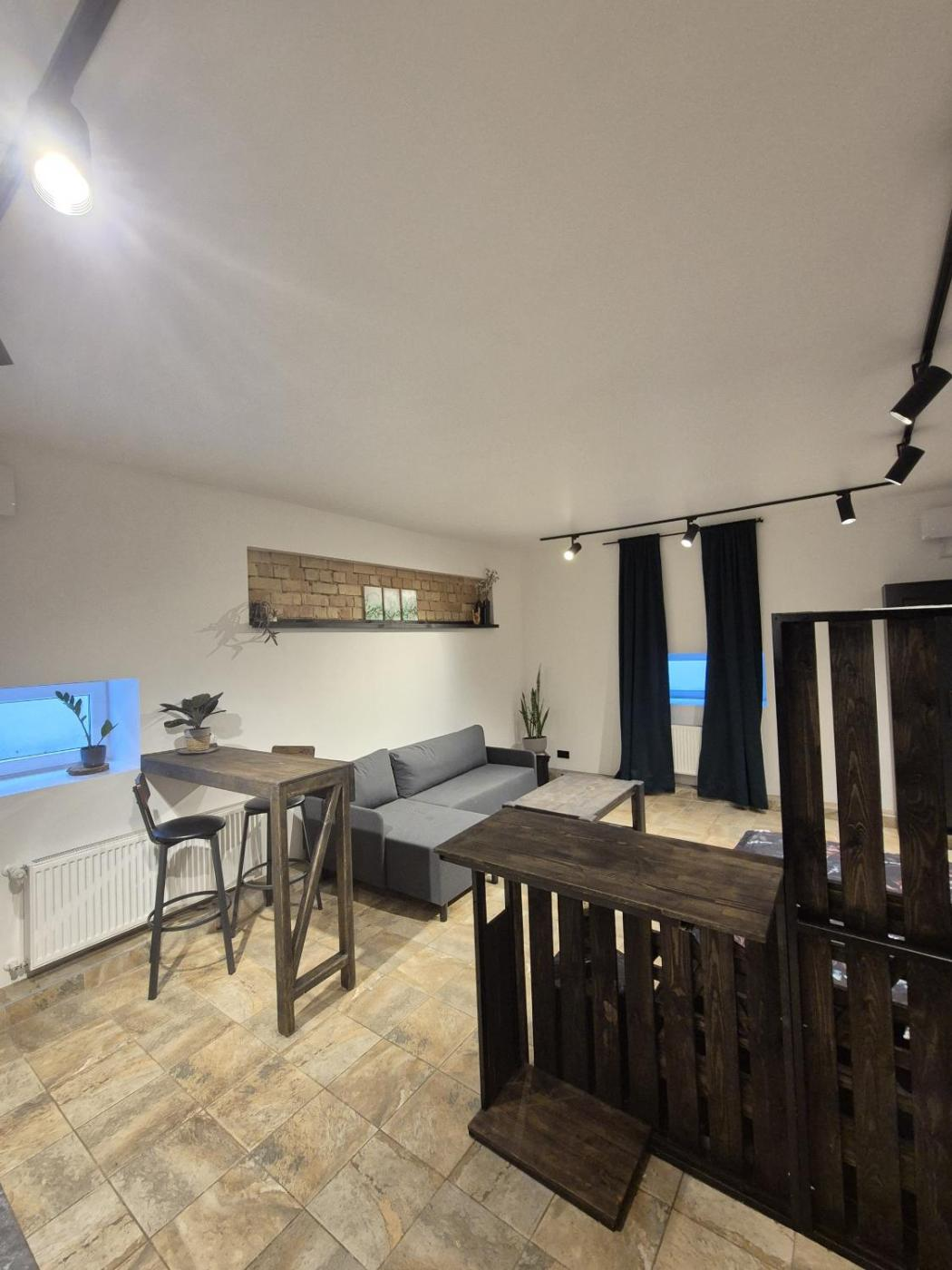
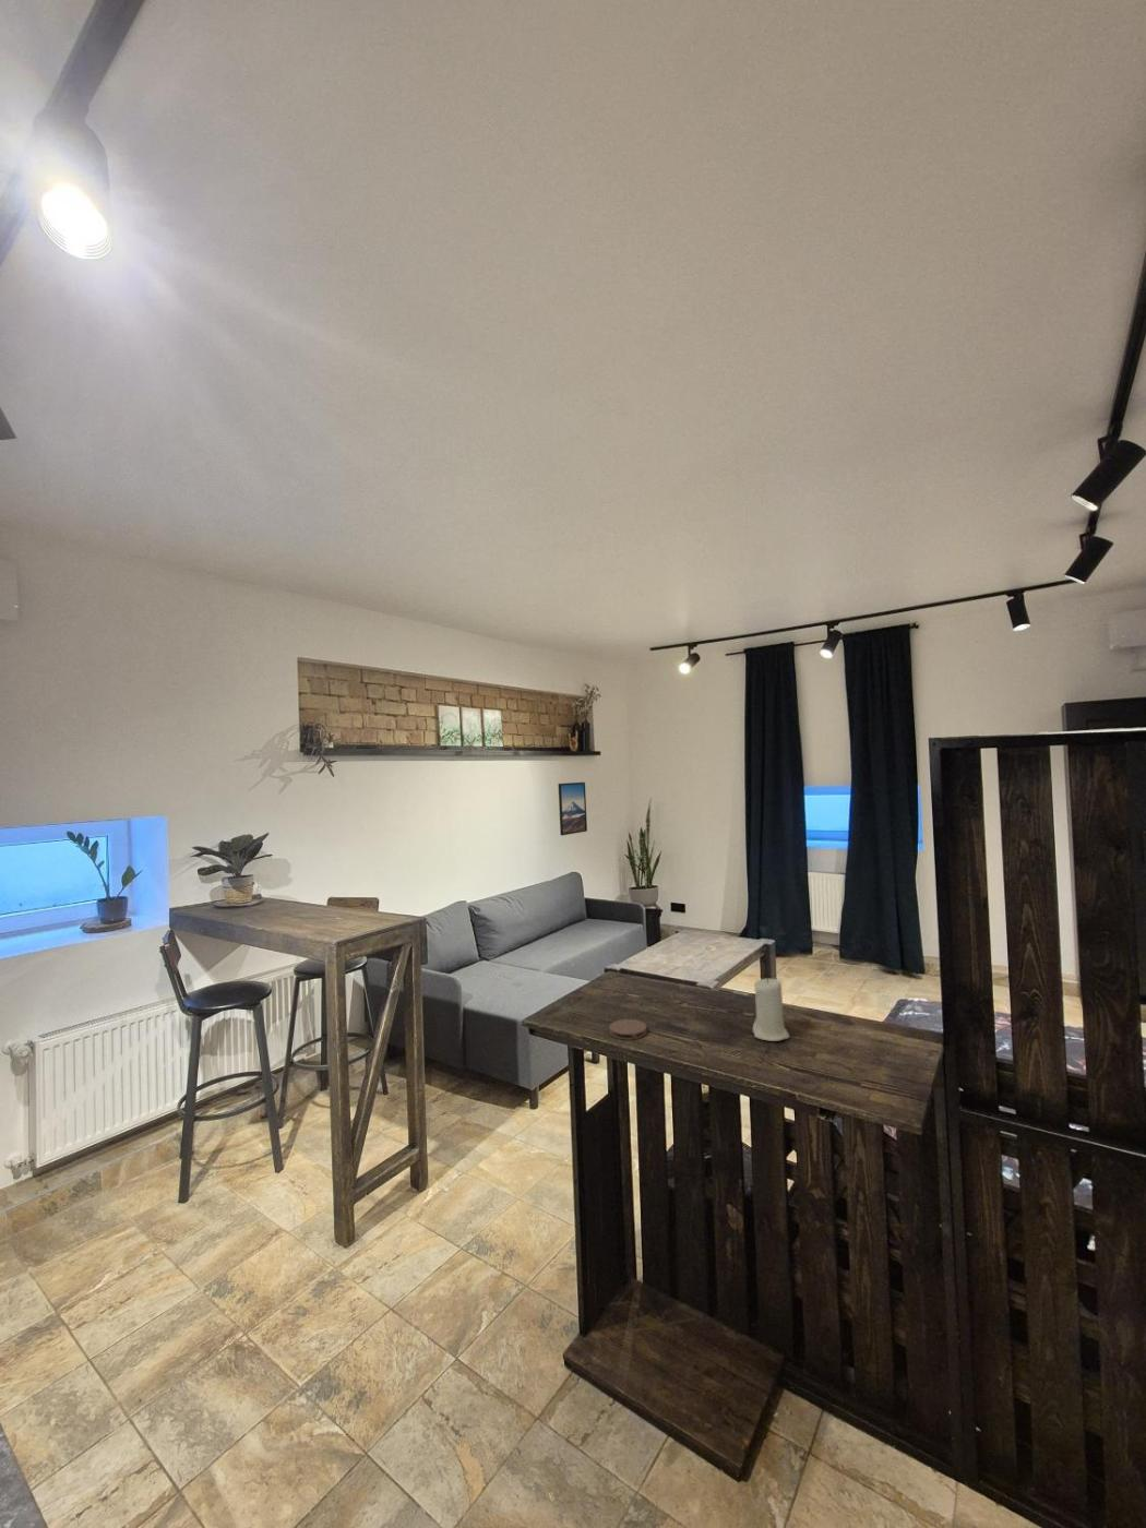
+ coaster [608,1018,649,1041]
+ candle [752,976,790,1042]
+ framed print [557,782,589,836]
